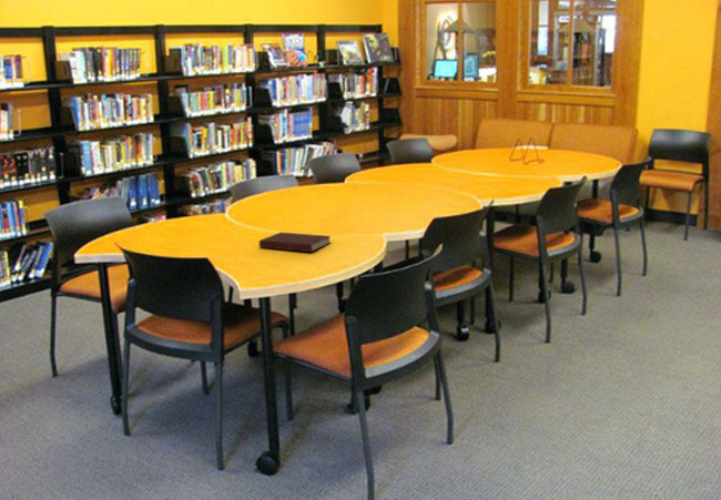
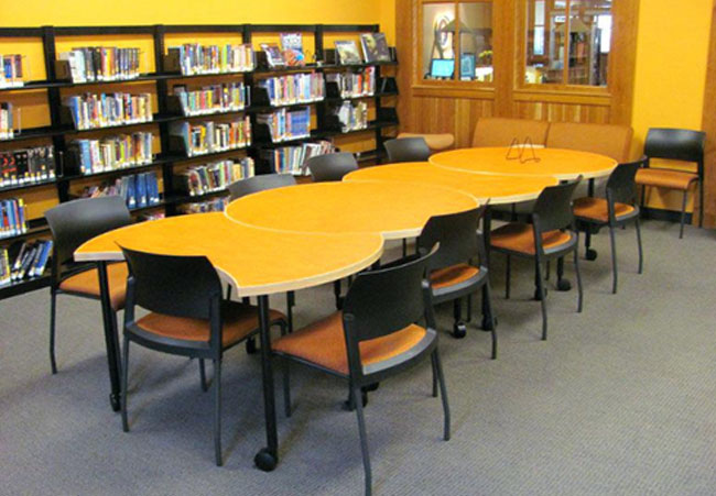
- notebook [258,231,332,253]
